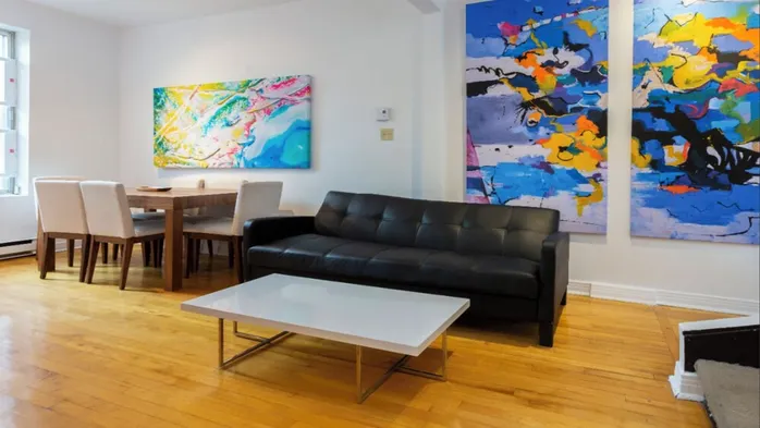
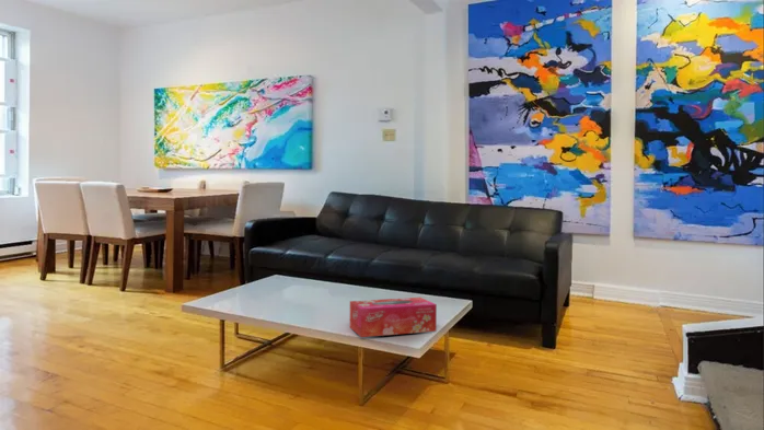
+ tissue box [349,297,438,338]
